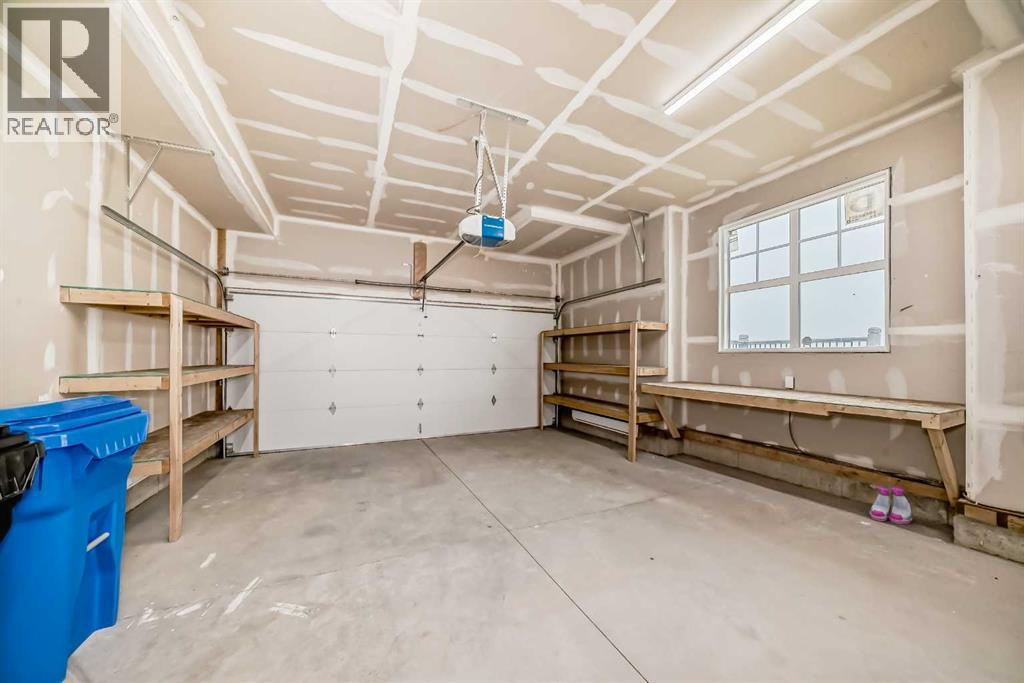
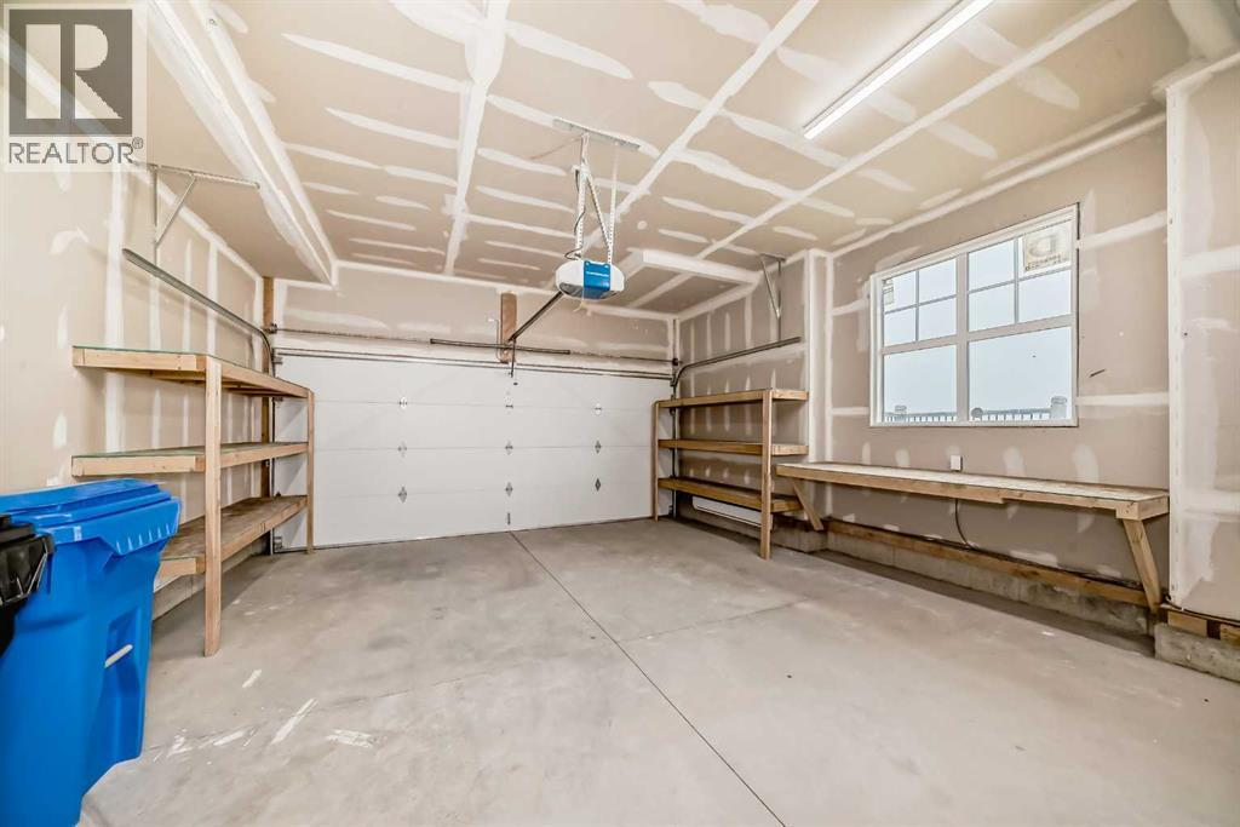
- boots [868,486,914,525]
